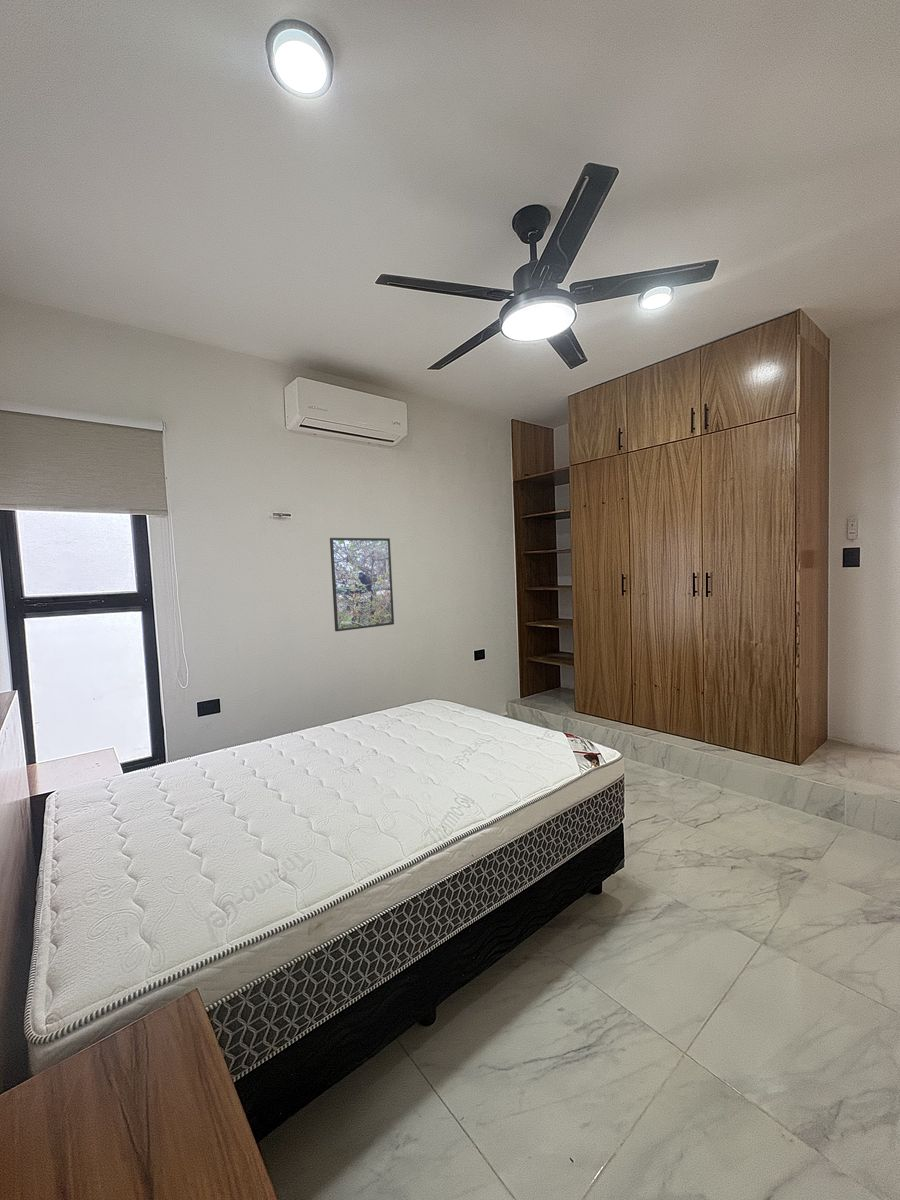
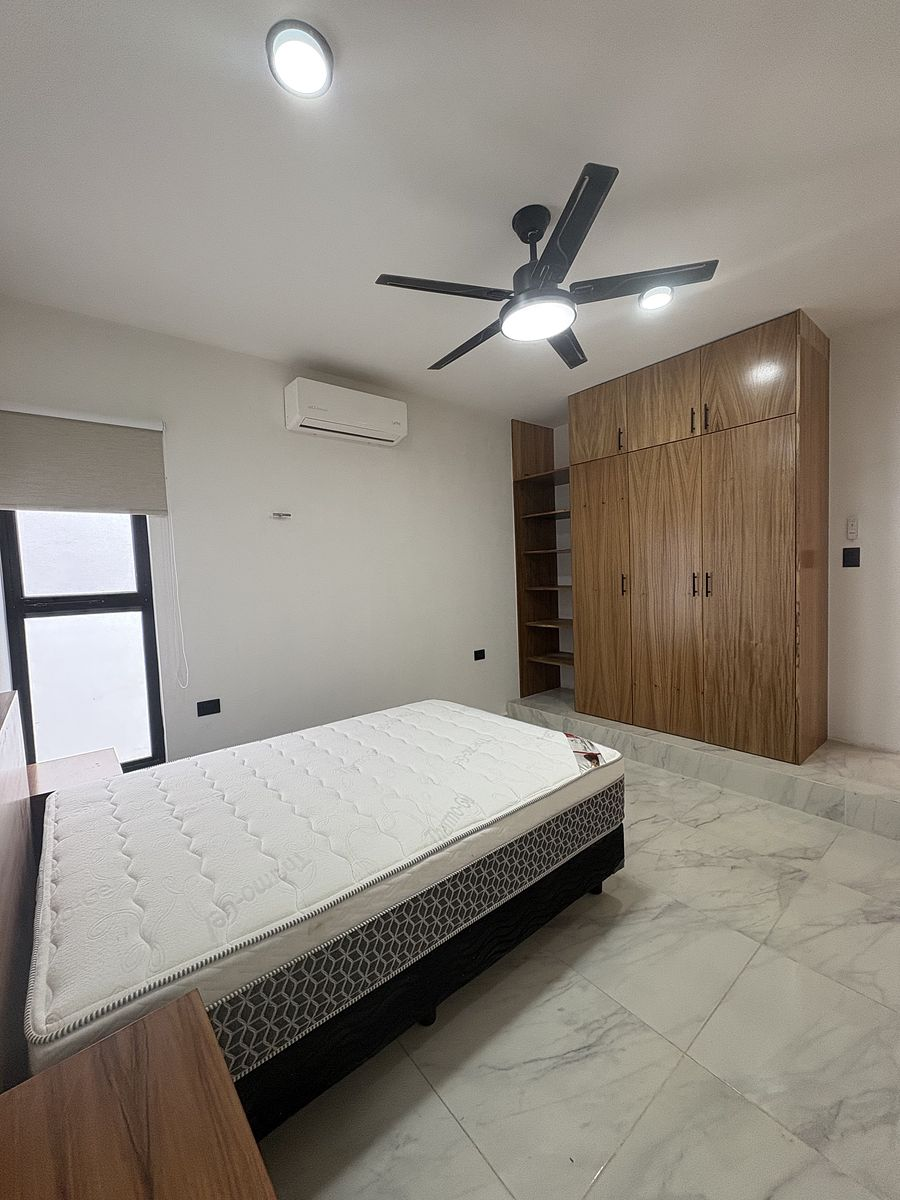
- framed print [329,537,395,632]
